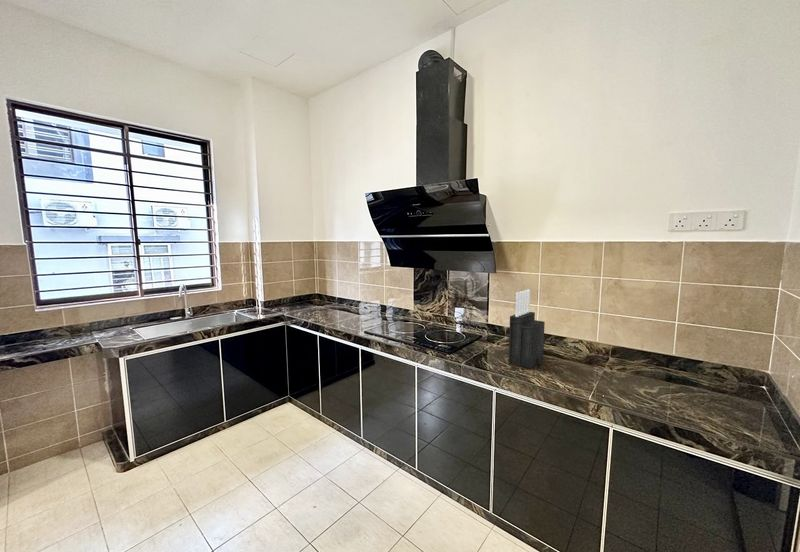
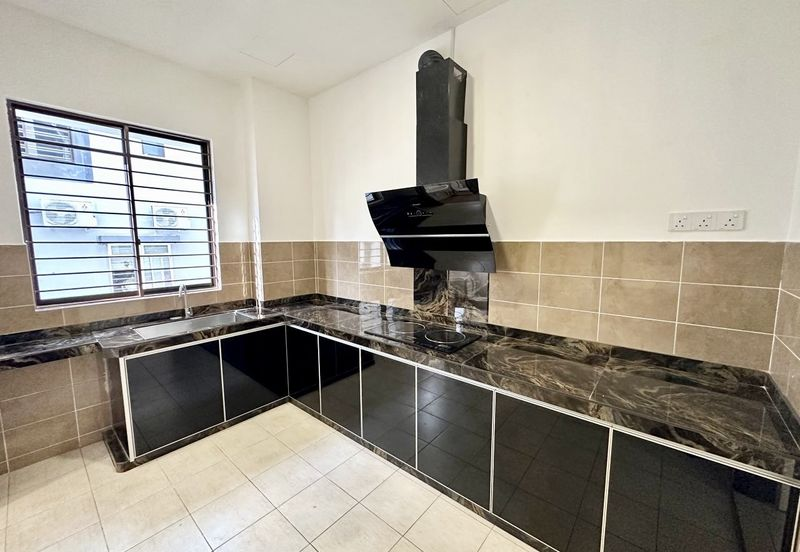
- knife block [508,288,546,370]
